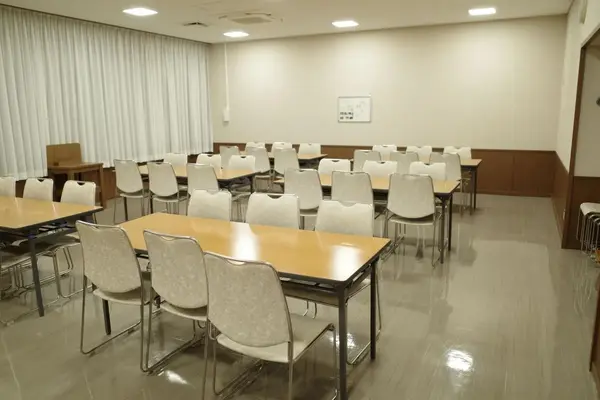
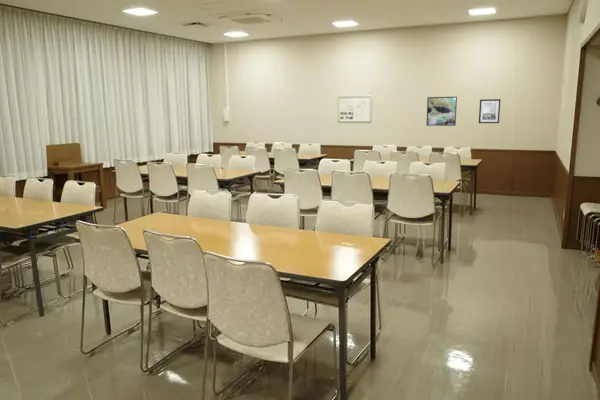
+ wall art [478,98,502,124]
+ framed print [425,96,458,127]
